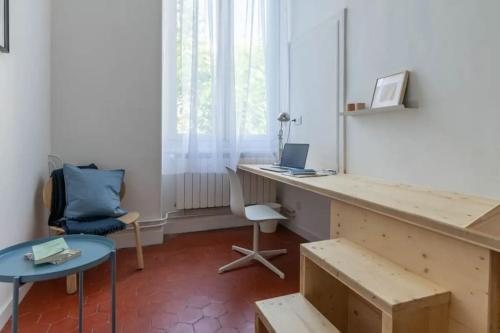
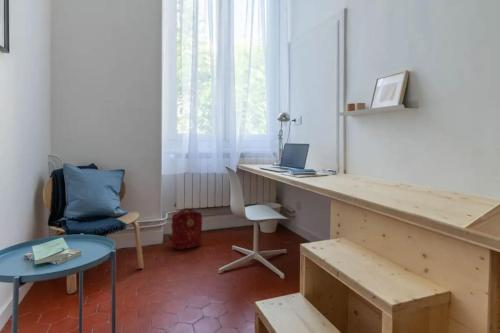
+ backpack [167,207,203,251]
